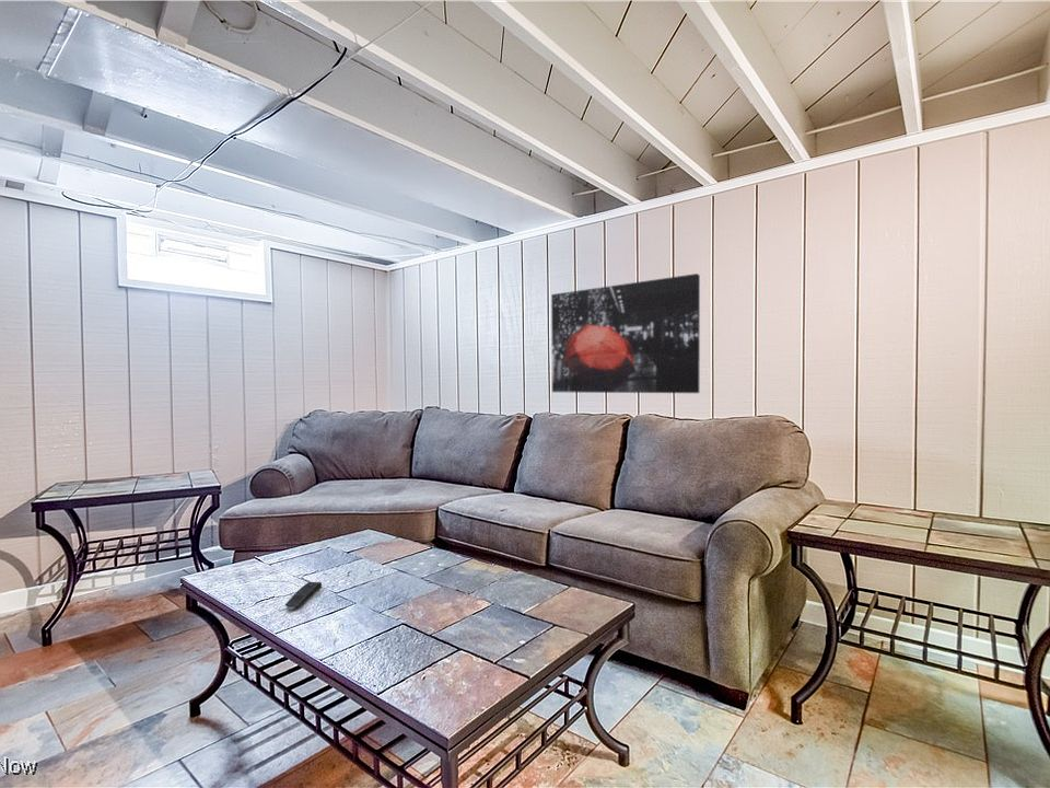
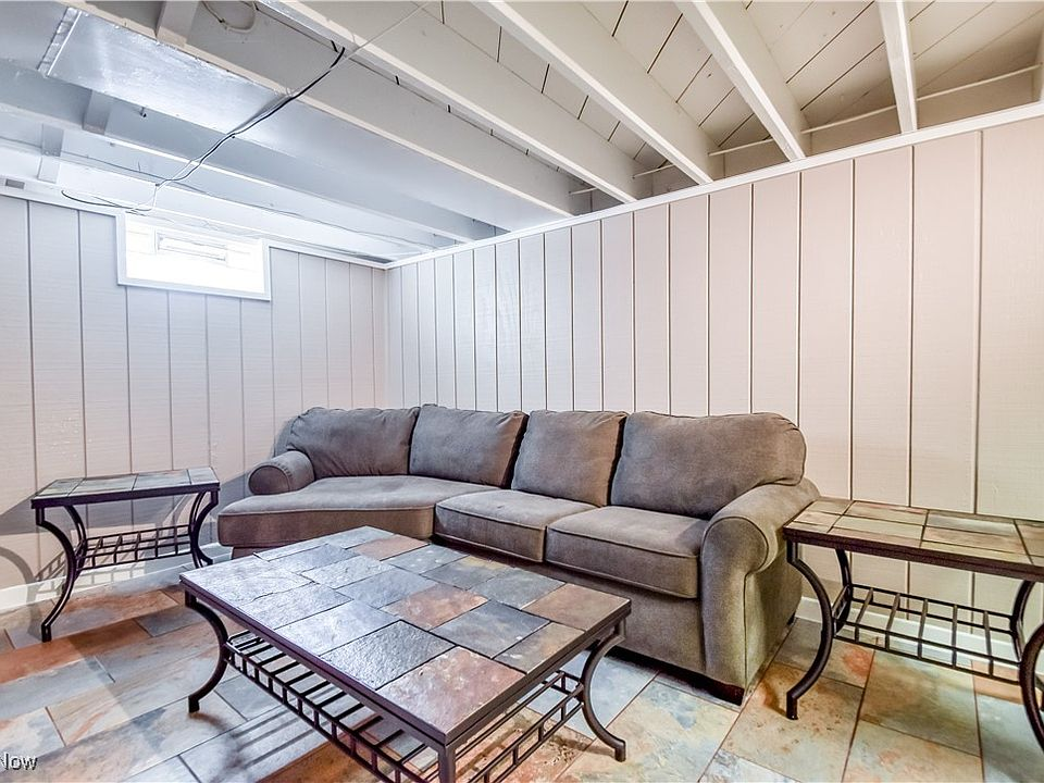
- remote control [284,581,323,611]
- wall art [550,273,701,394]
